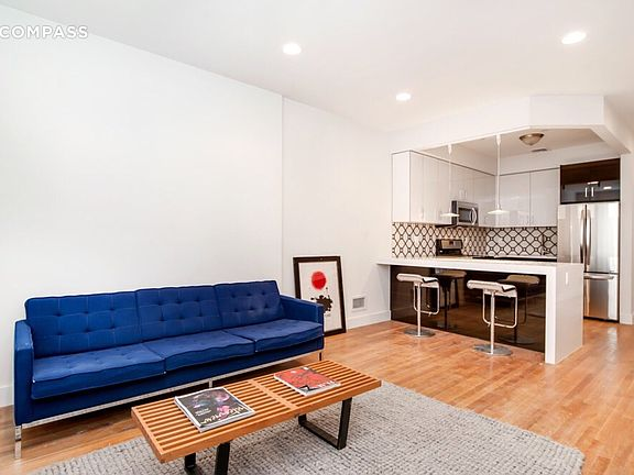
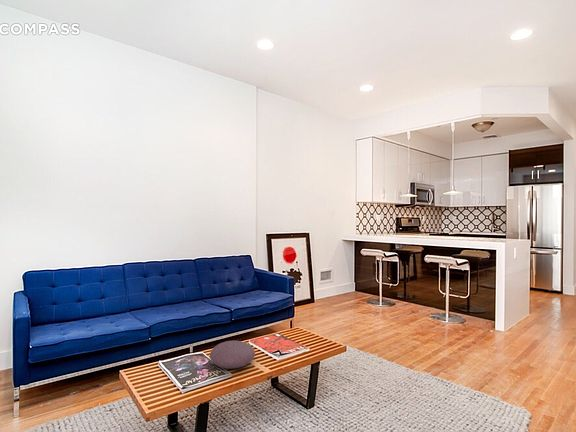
+ decorative bowl [209,340,256,370]
